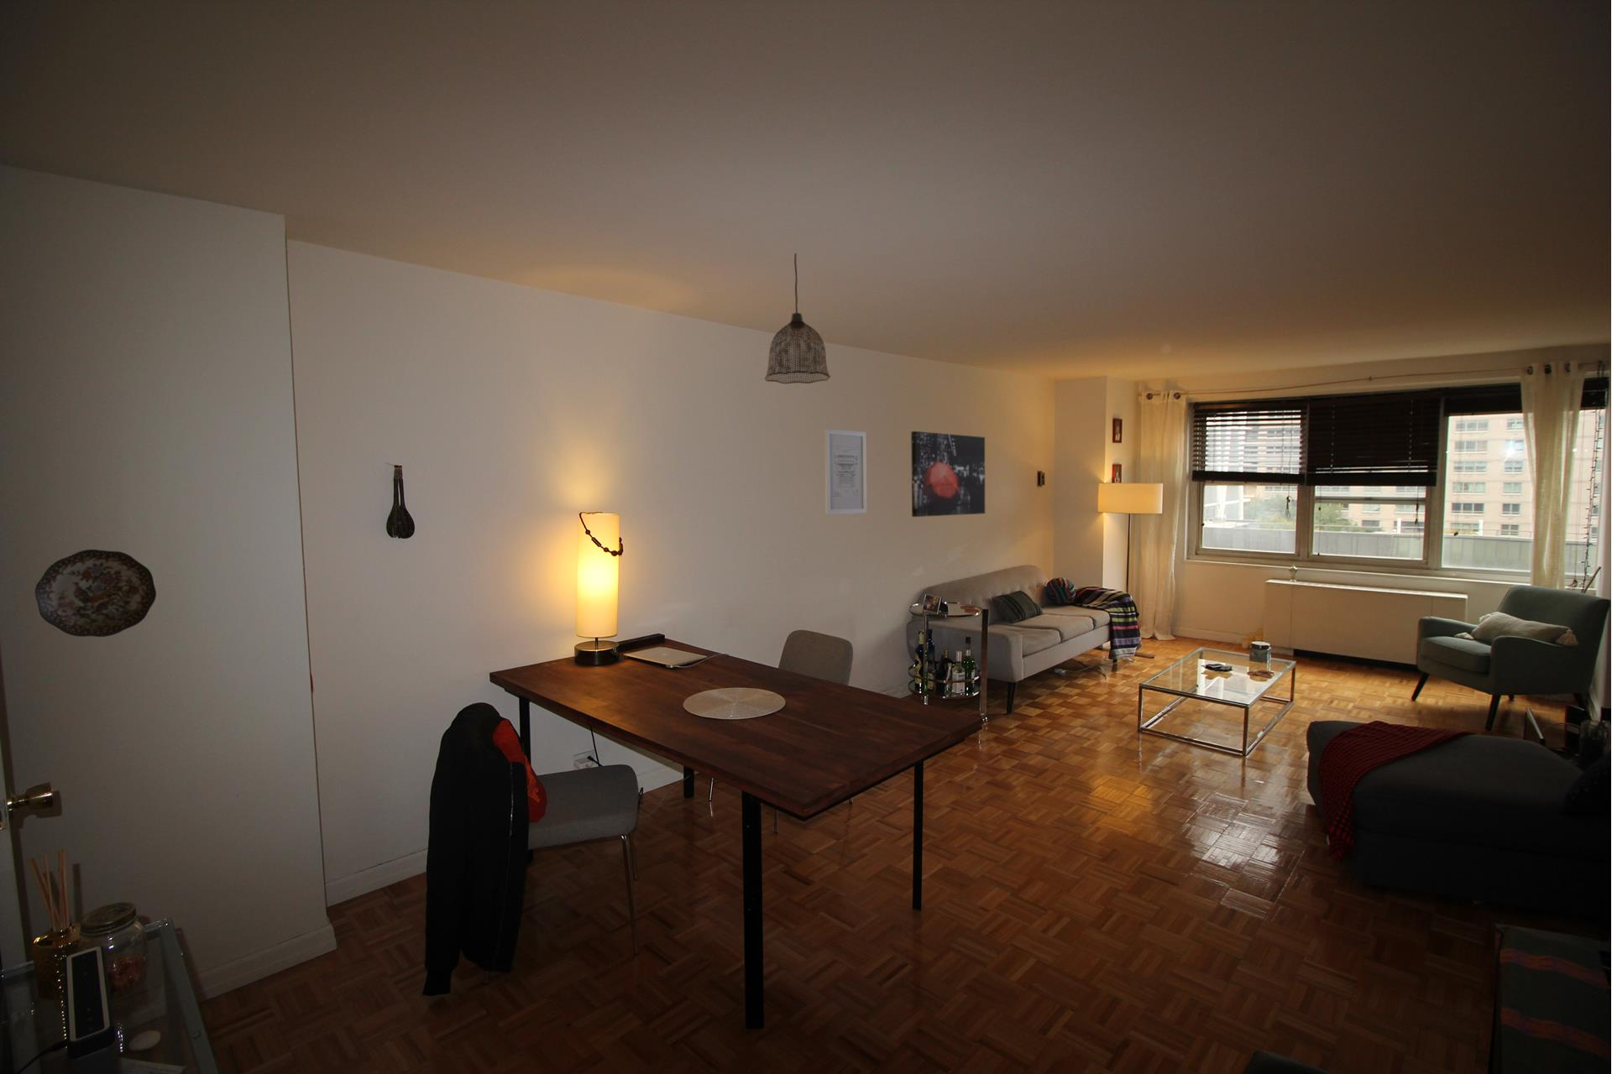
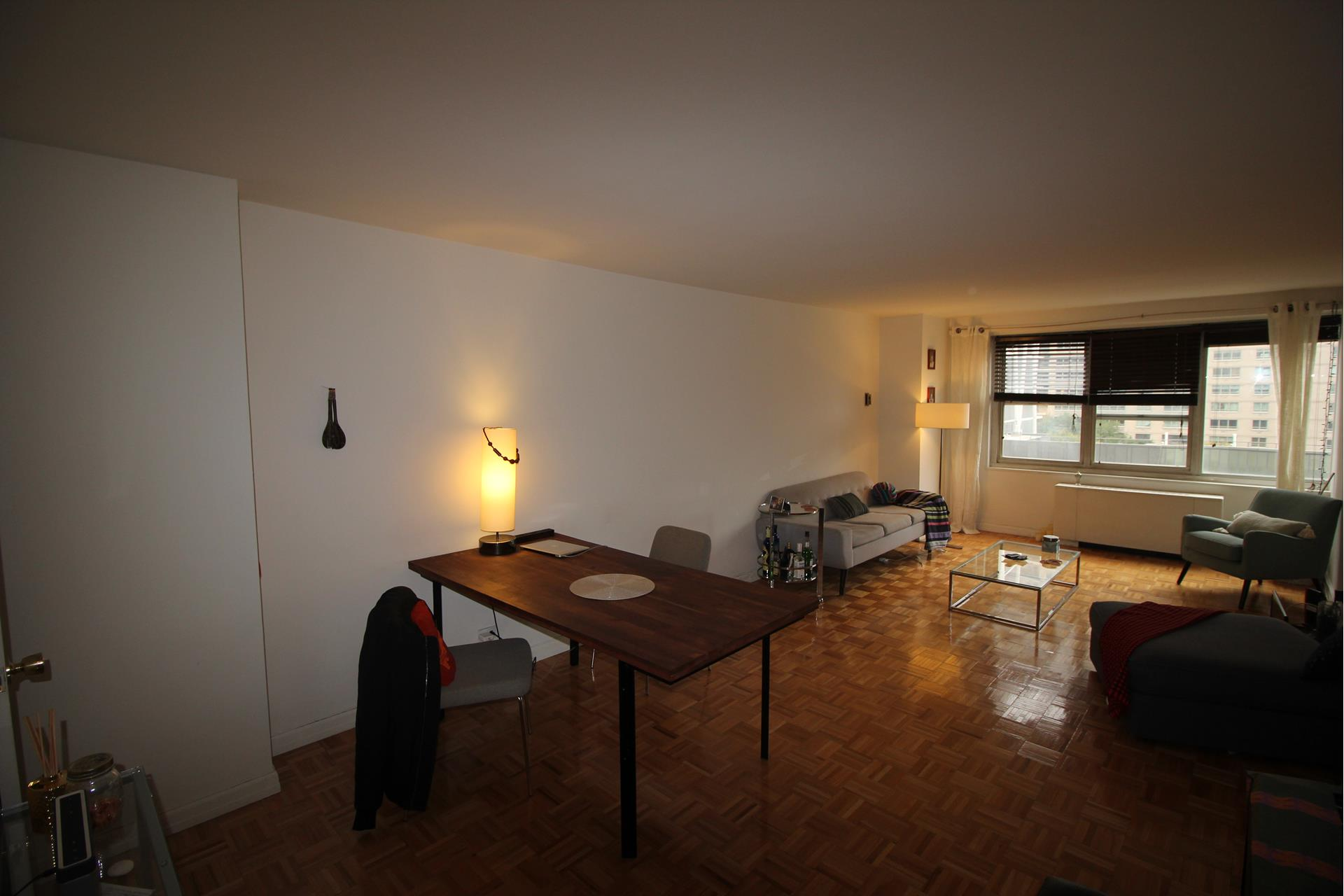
- decorative plate [35,549,157,638]
- pendant lamp [764,253,831,385]
- wall art [910,430,986,518]
- wall art [824,428,868,515]
